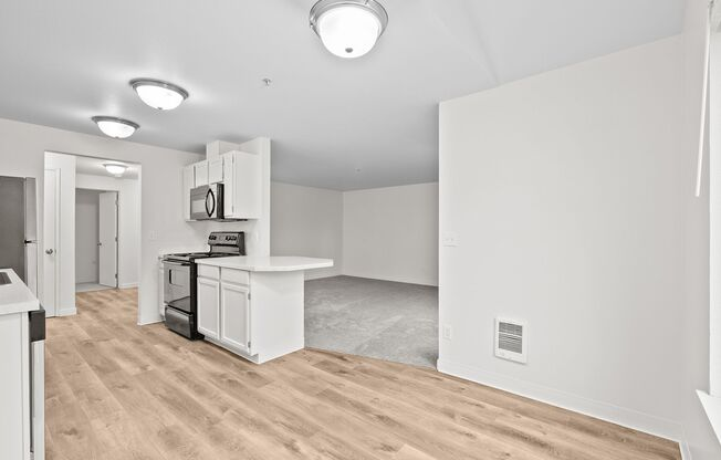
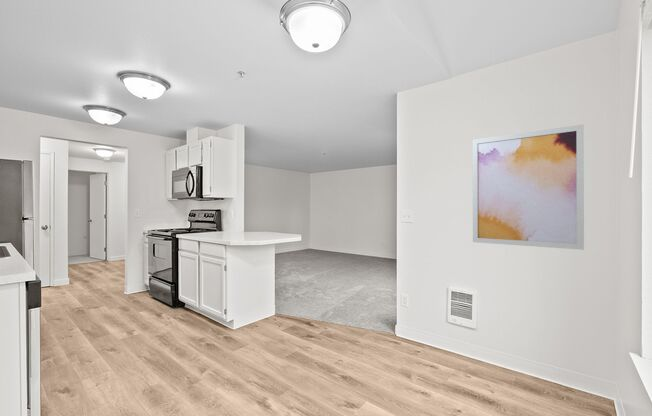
+ wall art [472,123,585,251]
